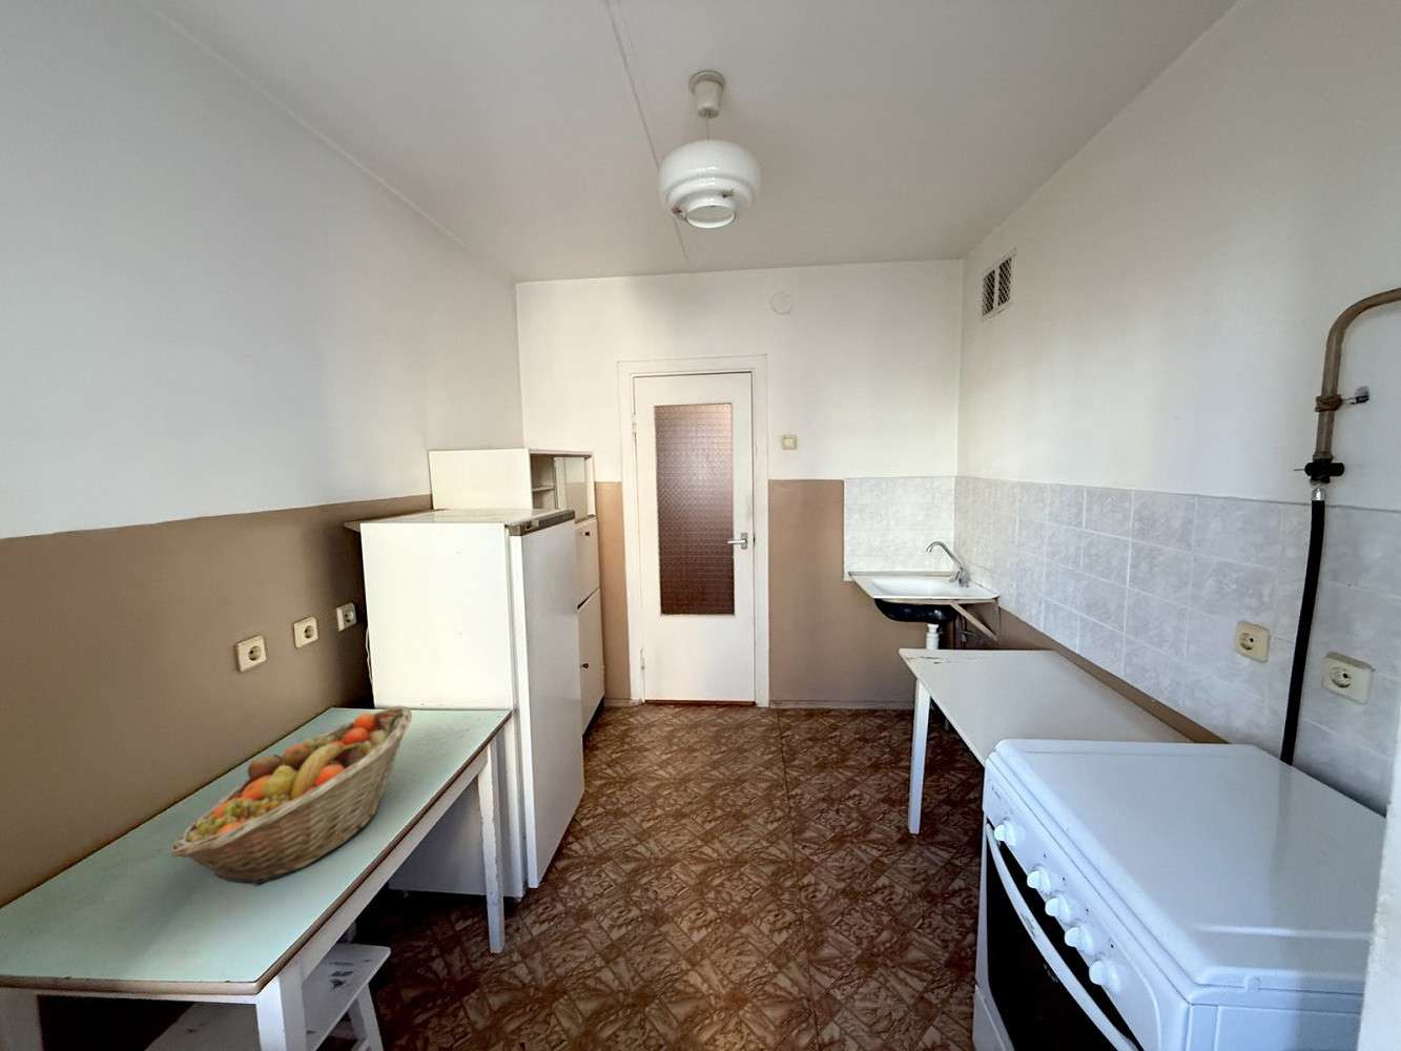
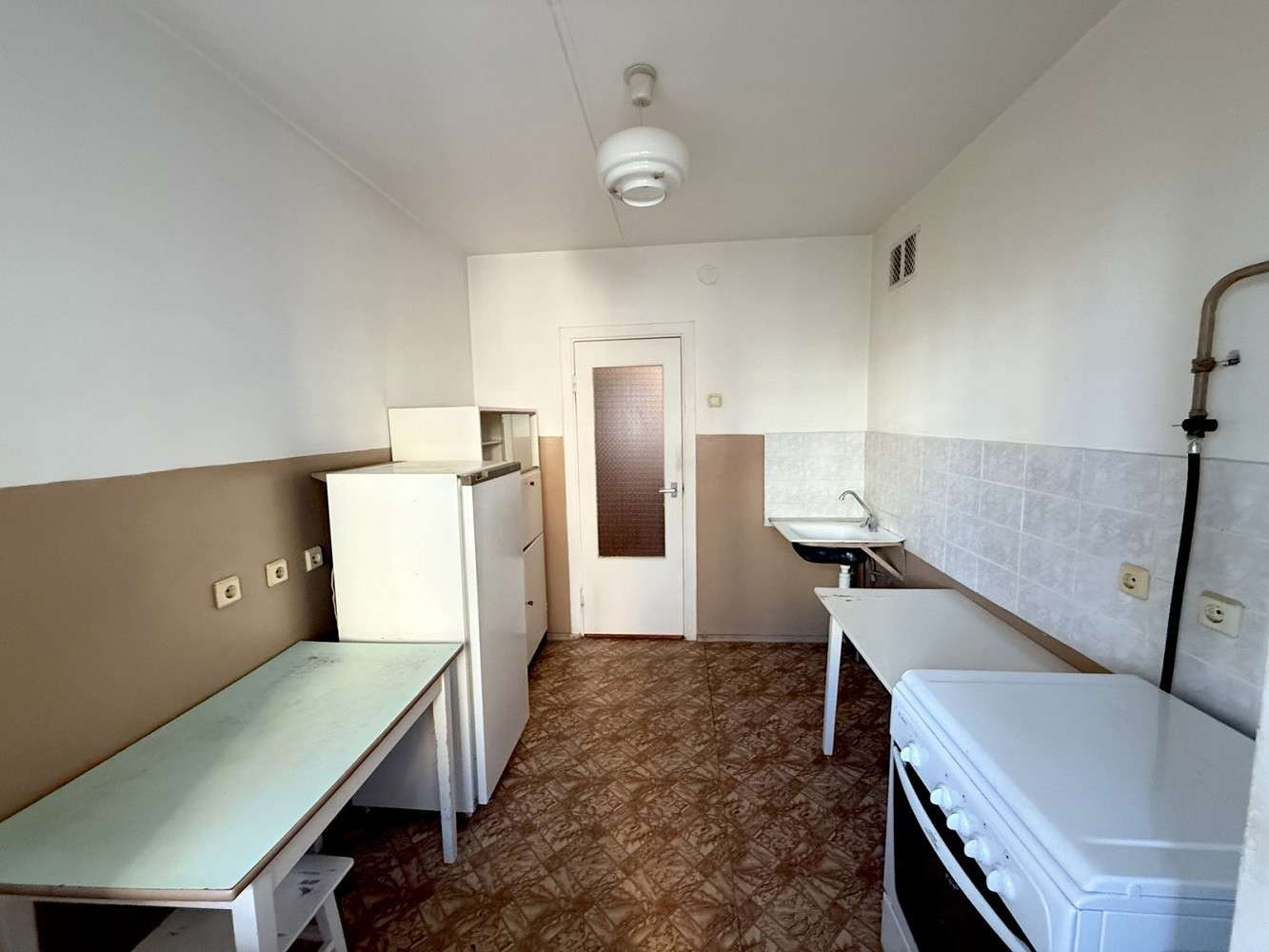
- fruit basket [169,704,413,887]
